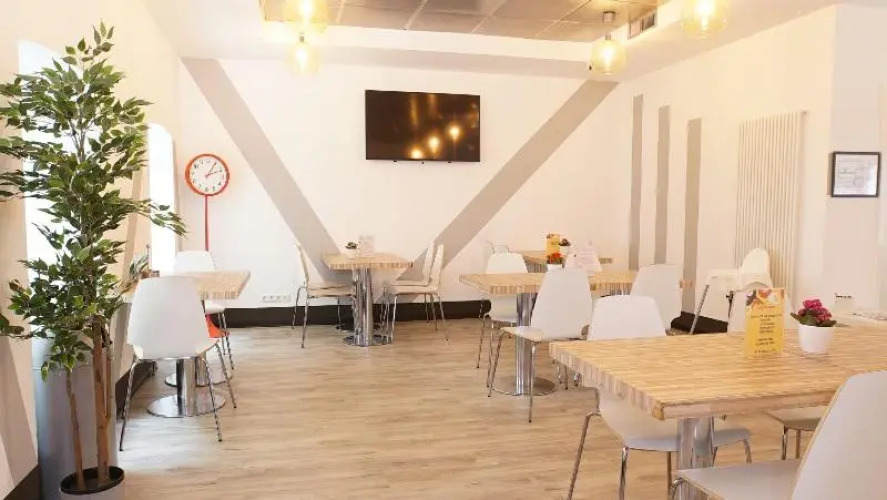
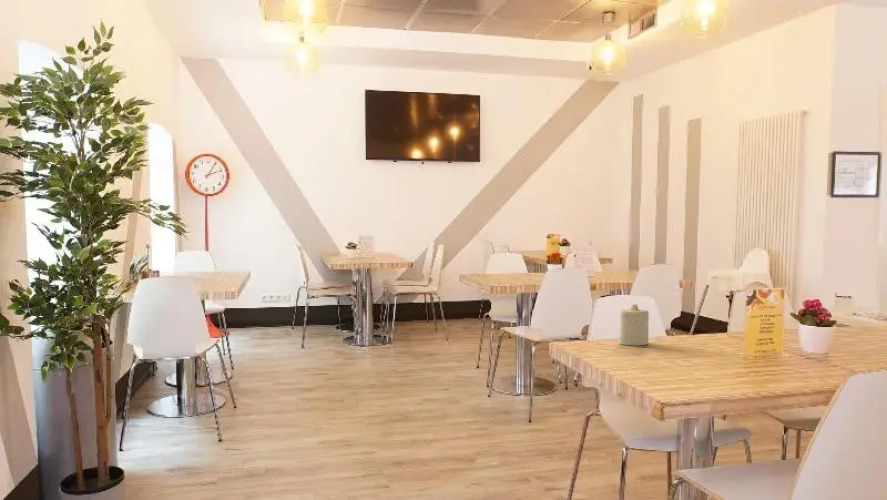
+ candle [618,303,650,347]
